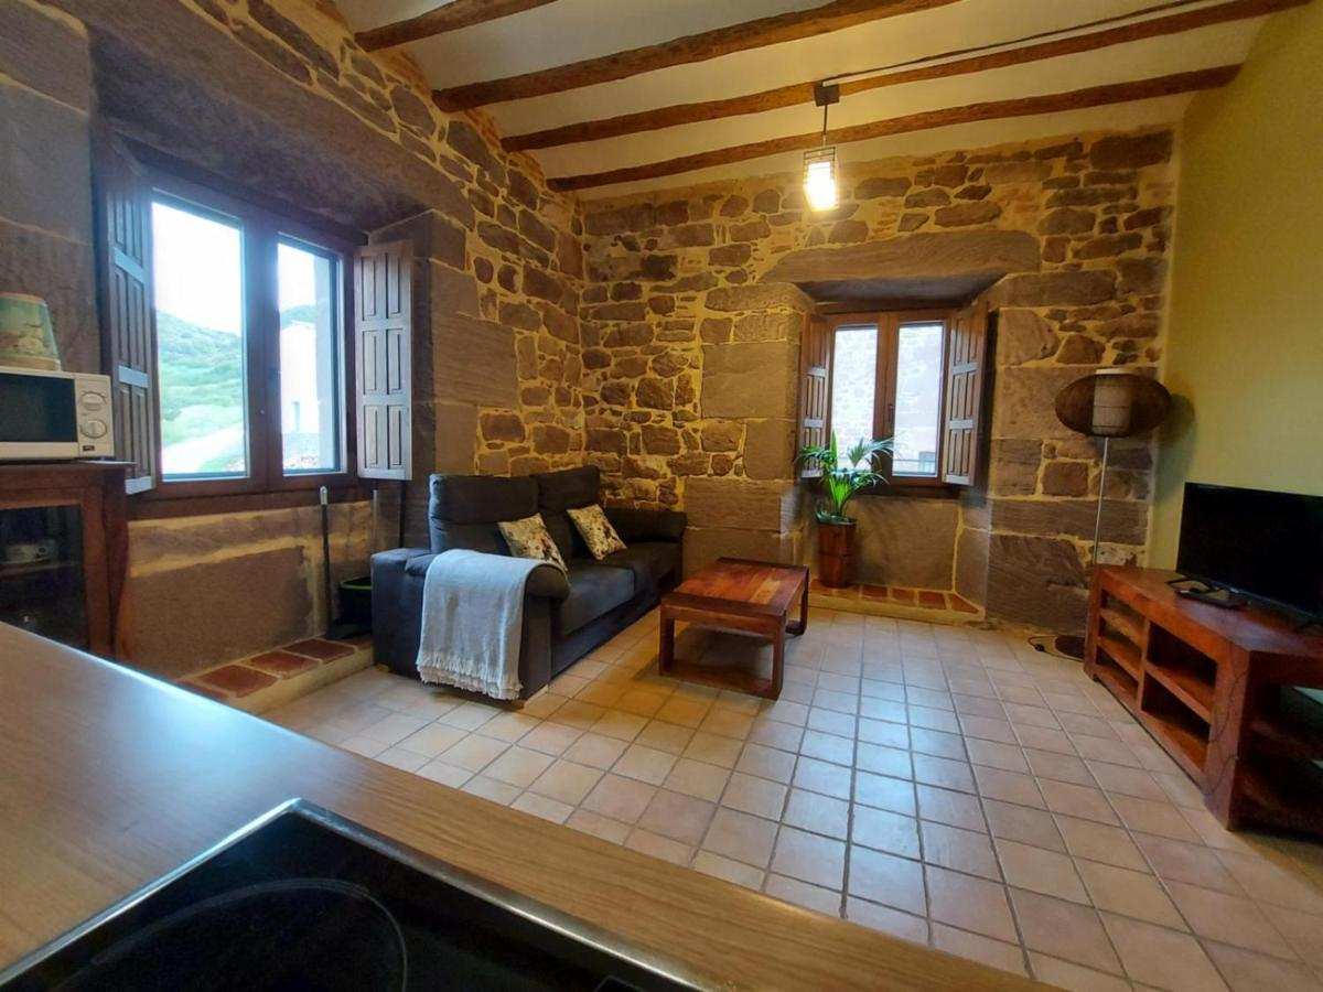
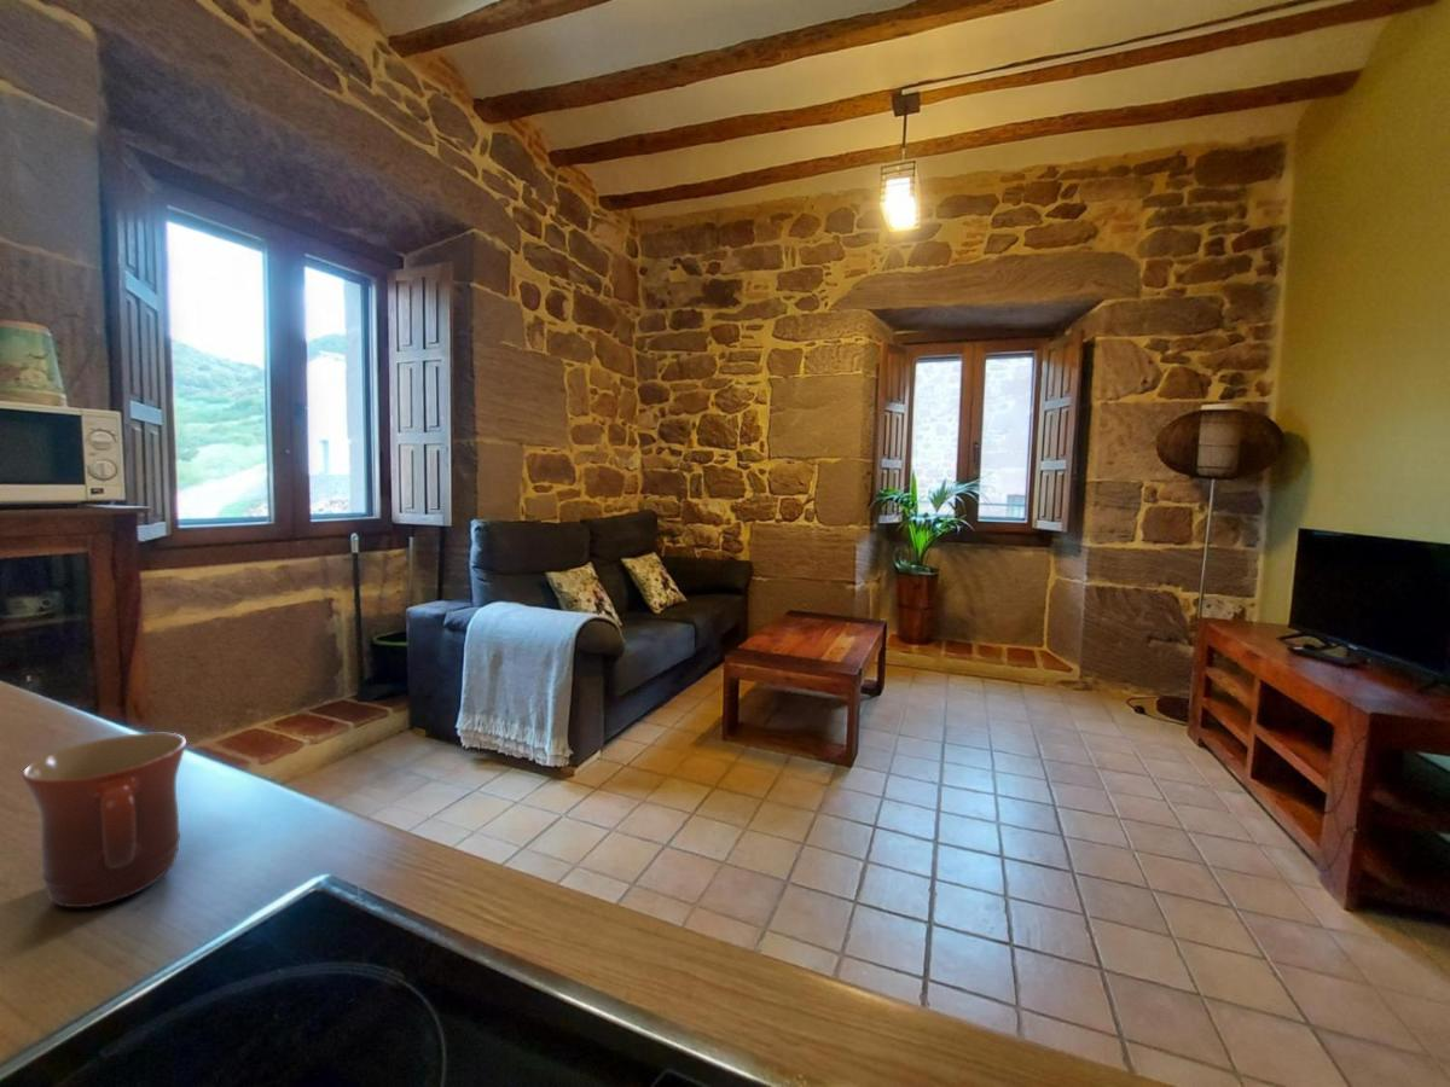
+ mug [21,732,188,908]
